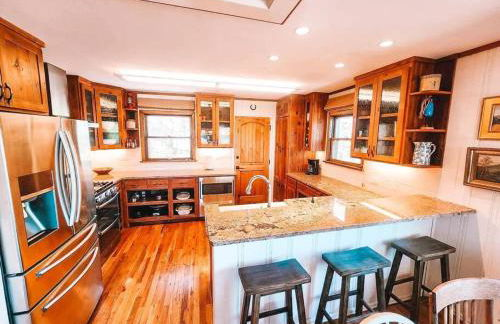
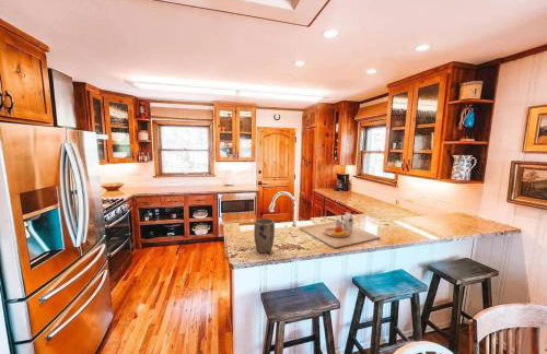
+ cutting board [299,211,381,249]
+ plant pot [253,217,276,253]
